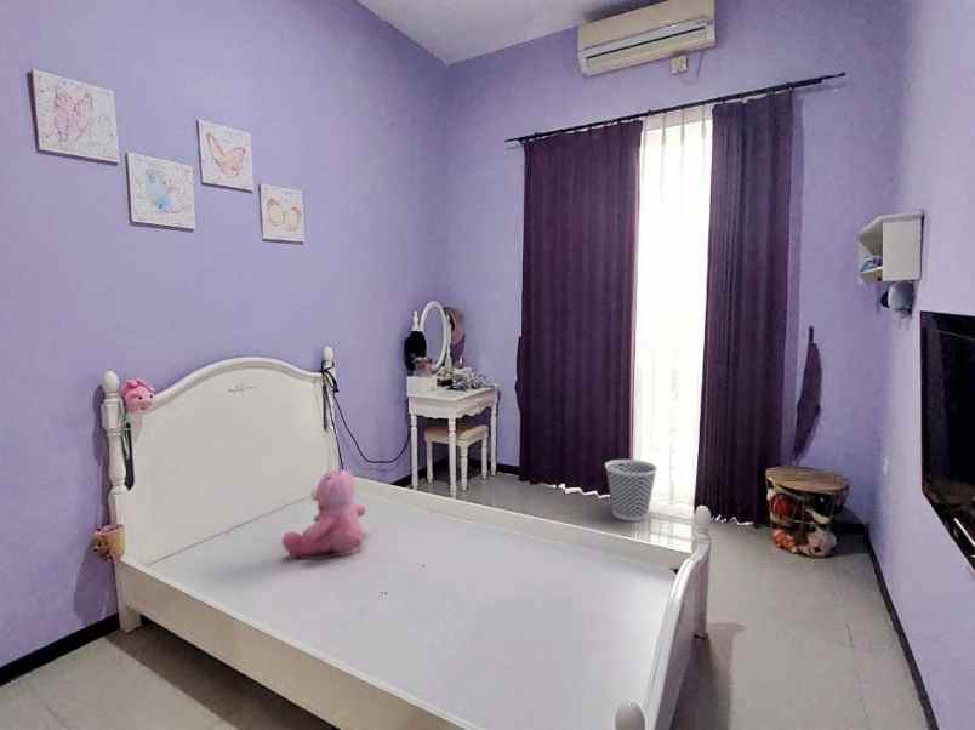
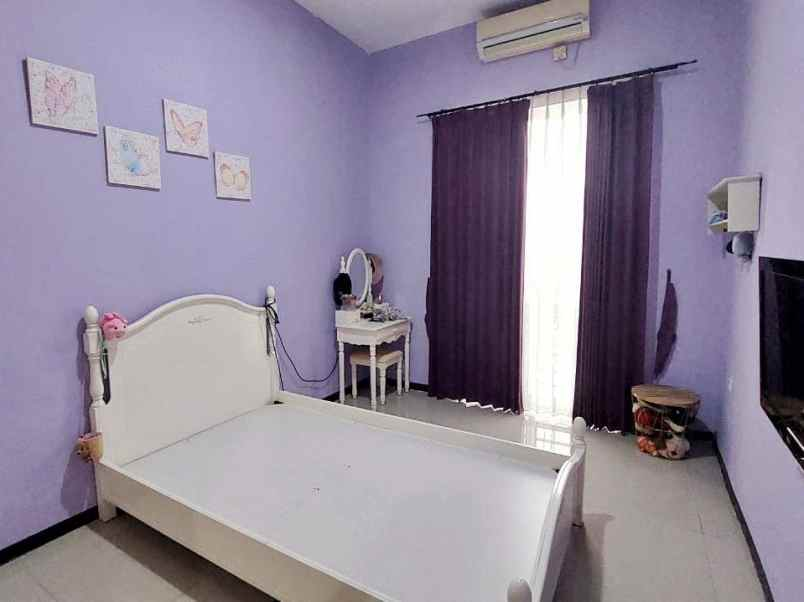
- wastebasket [604,458,658,523]
- teddy bear [280,468,367,560]
